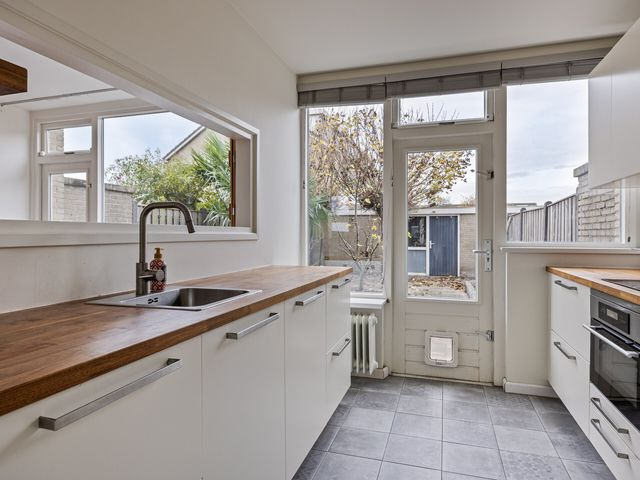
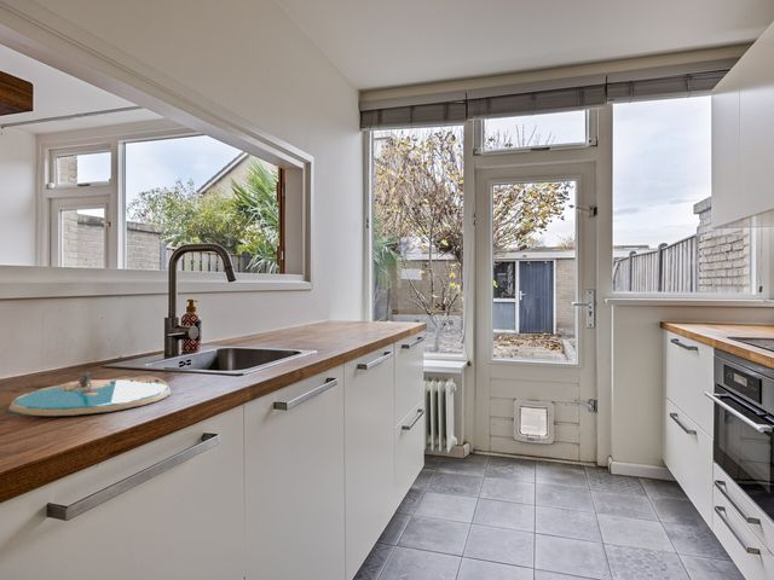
+ plate [7,371,173,417]
